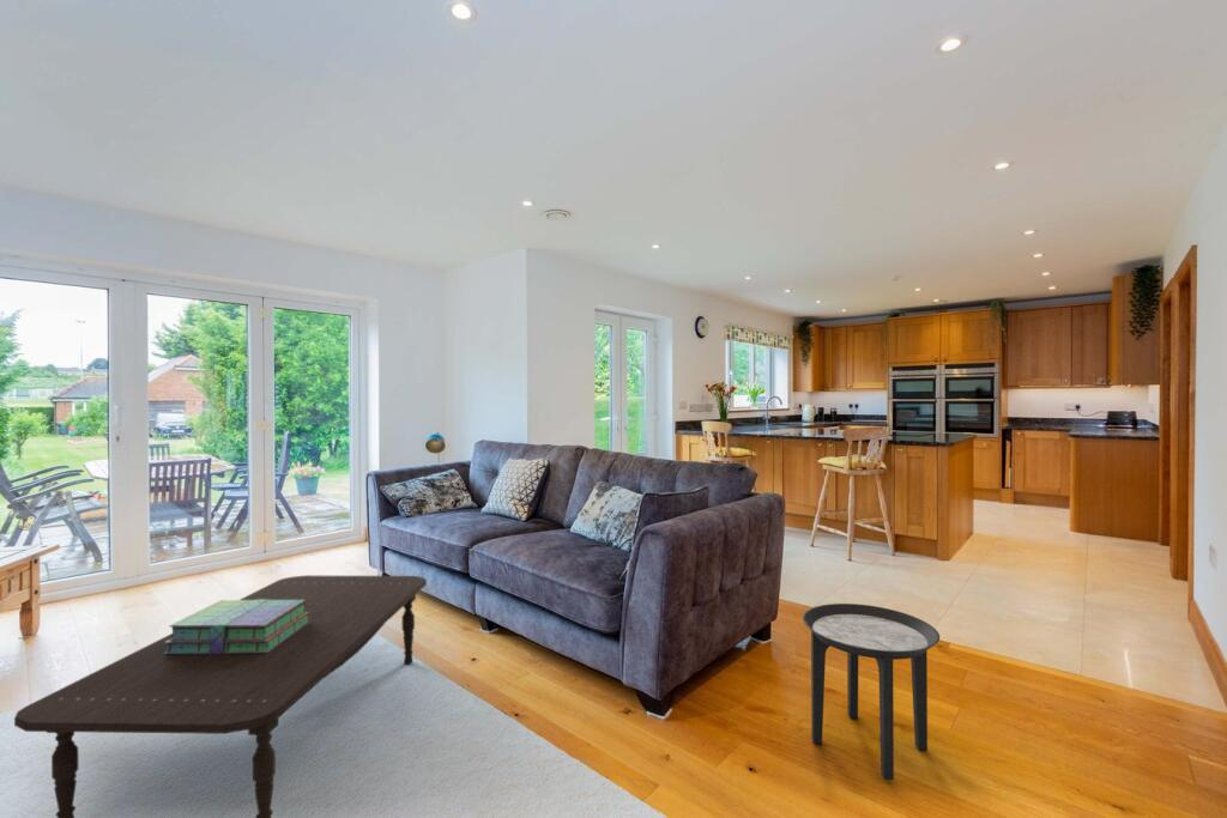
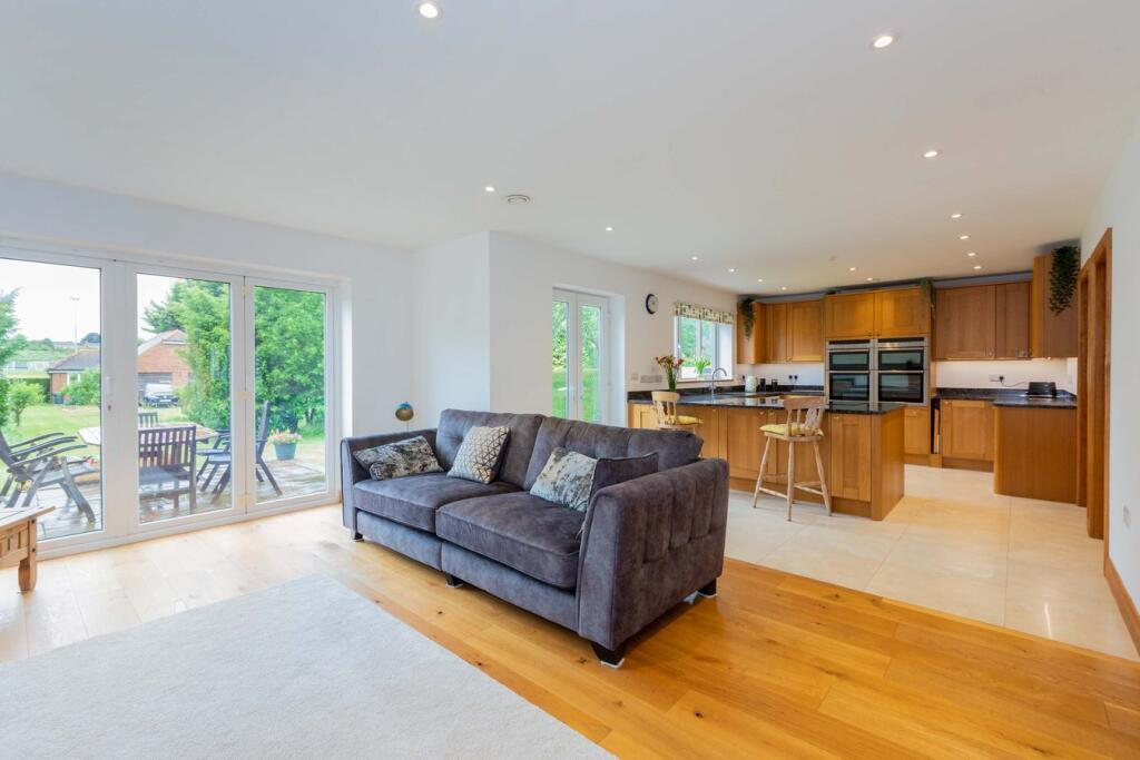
- stack of books [164,599,310,654]
- coffee table [13,574,428,818]
- side table [802,602,941,781]
